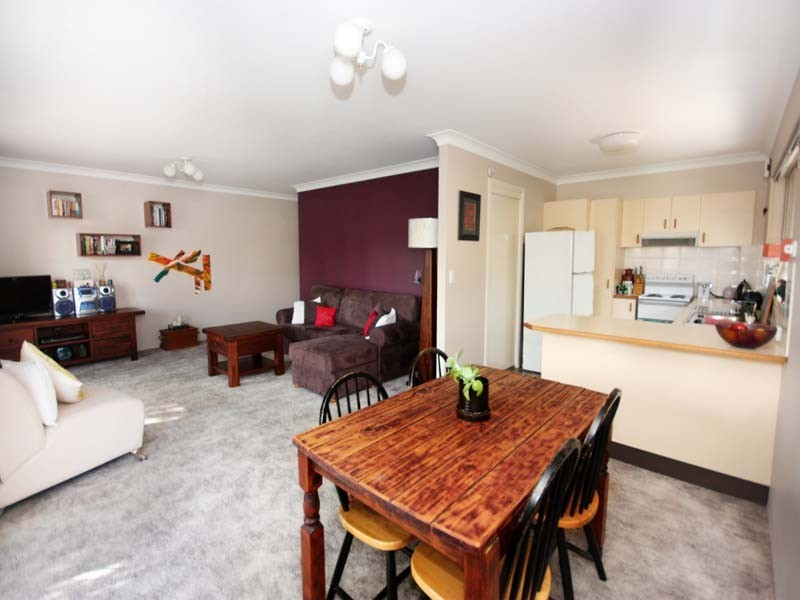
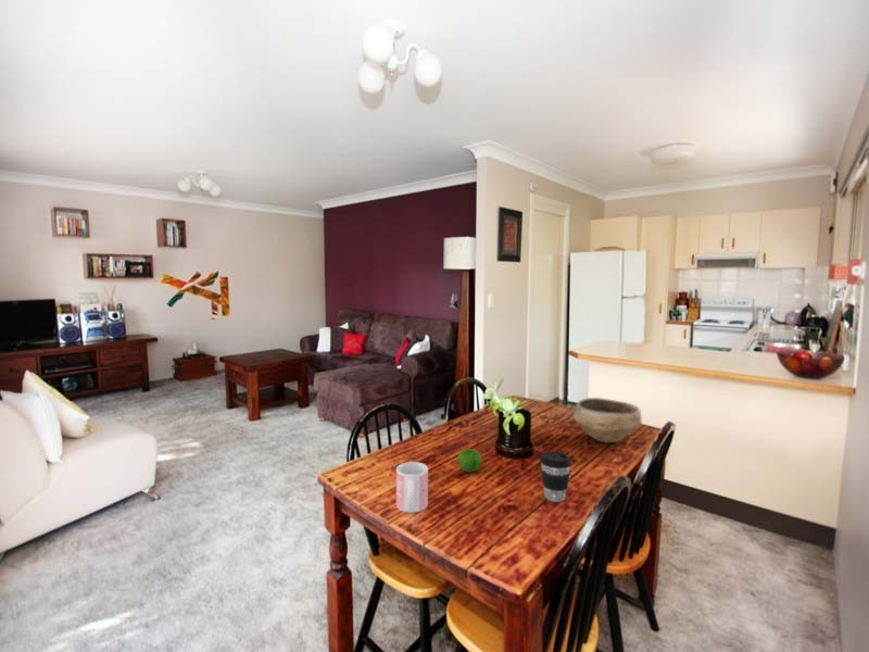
+ coffee cup [539,450,572,503]
+ apple [457,448,482,474]
+ mug [395,461,429,514]
+ bowl [572,397,643,443]
